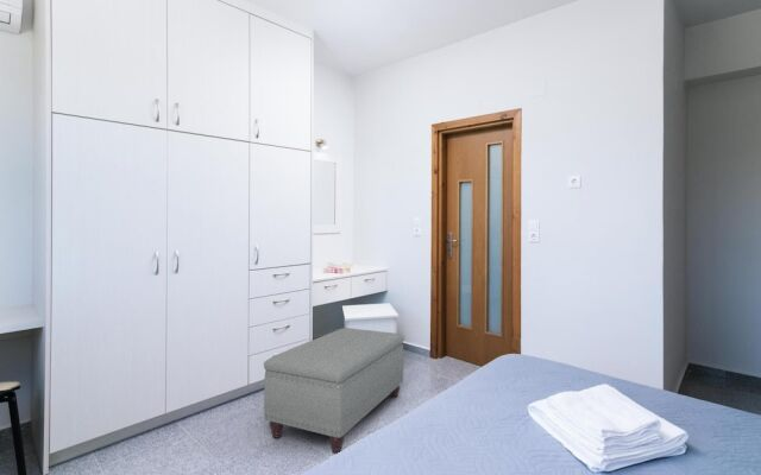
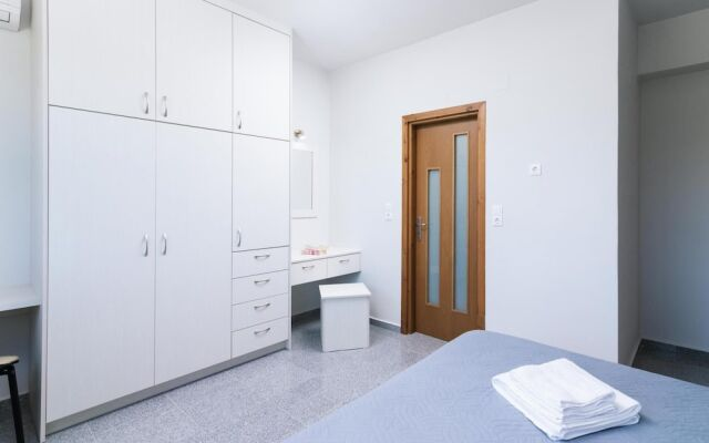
- ottoman [263,327,405,455]
